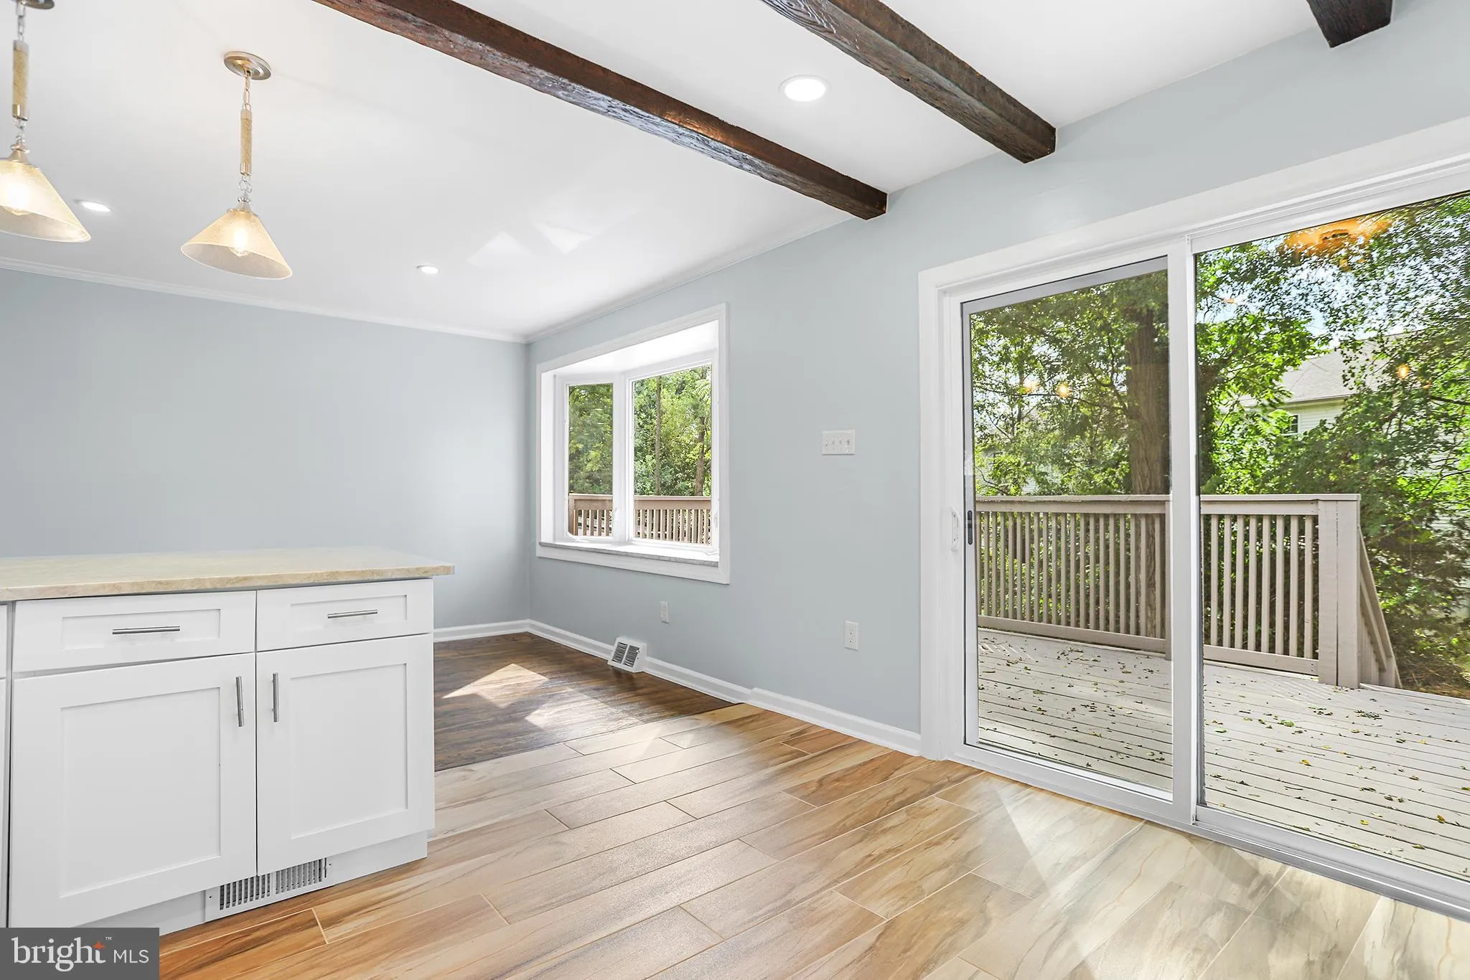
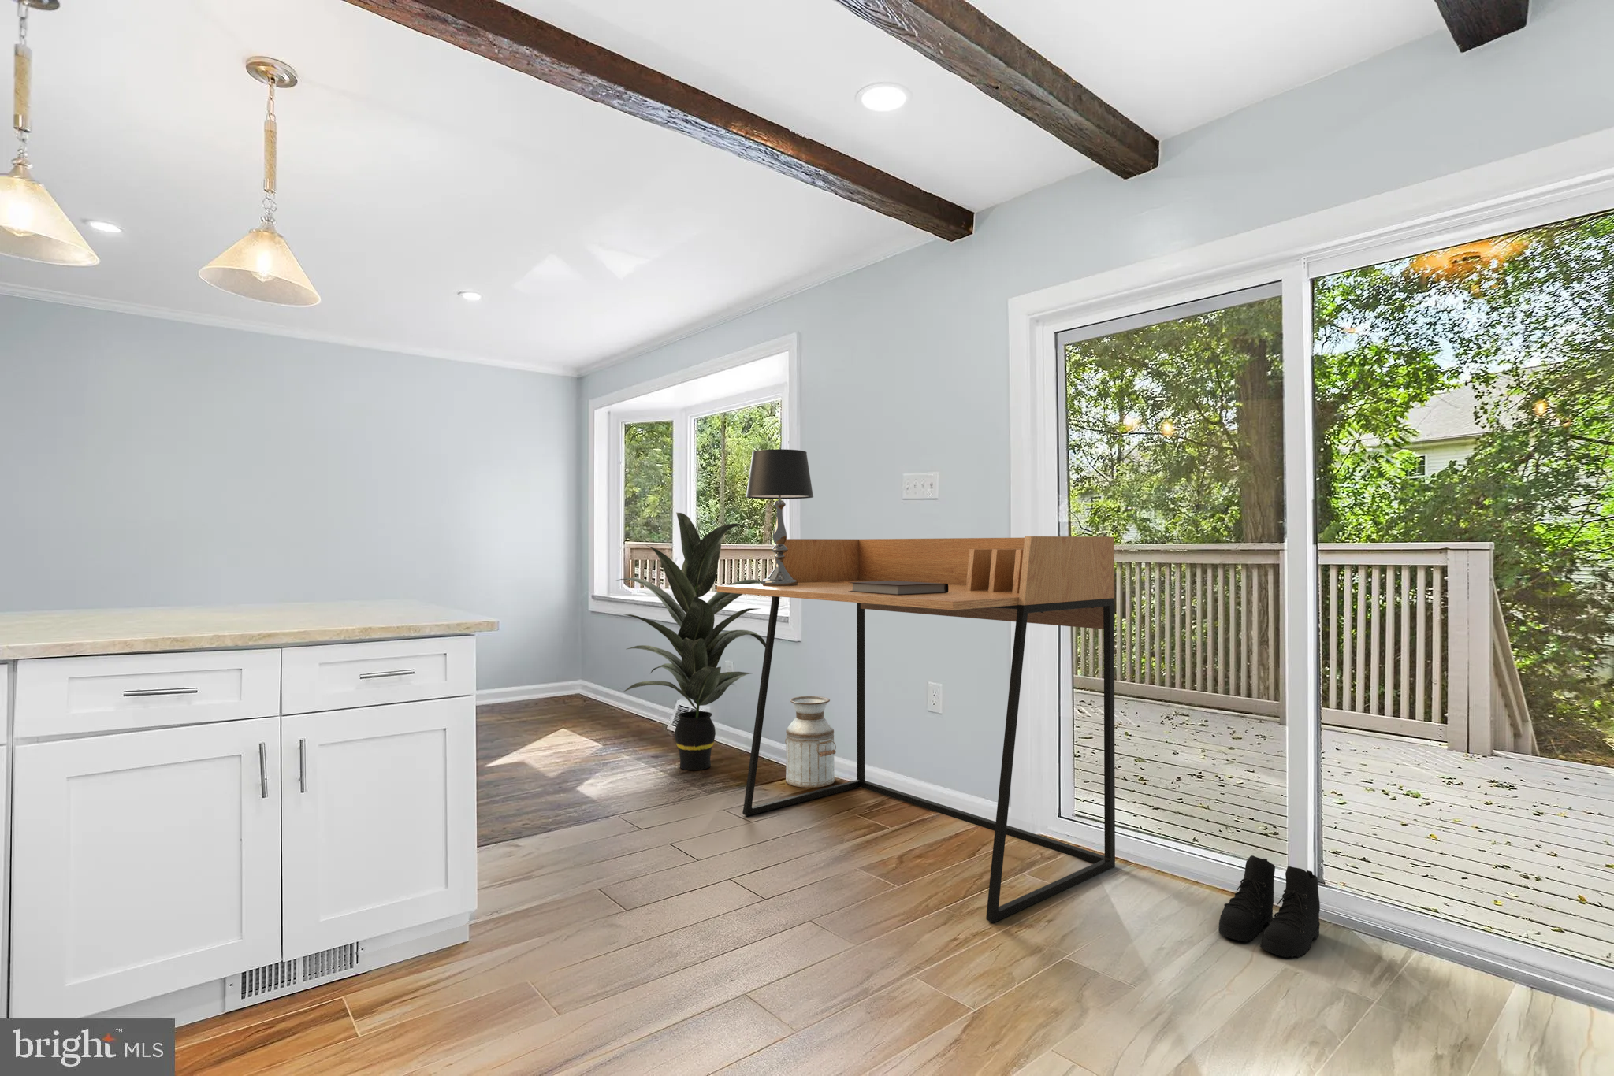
+ boots [1218,855,1321,958]
+ notebook [849,580,948,596]
+ planter [784,695,837,789]
+ desk [717,536,1116,923]
+ table lamp [745,448,814,586]
+ indoor plant [616,512,766,771]
